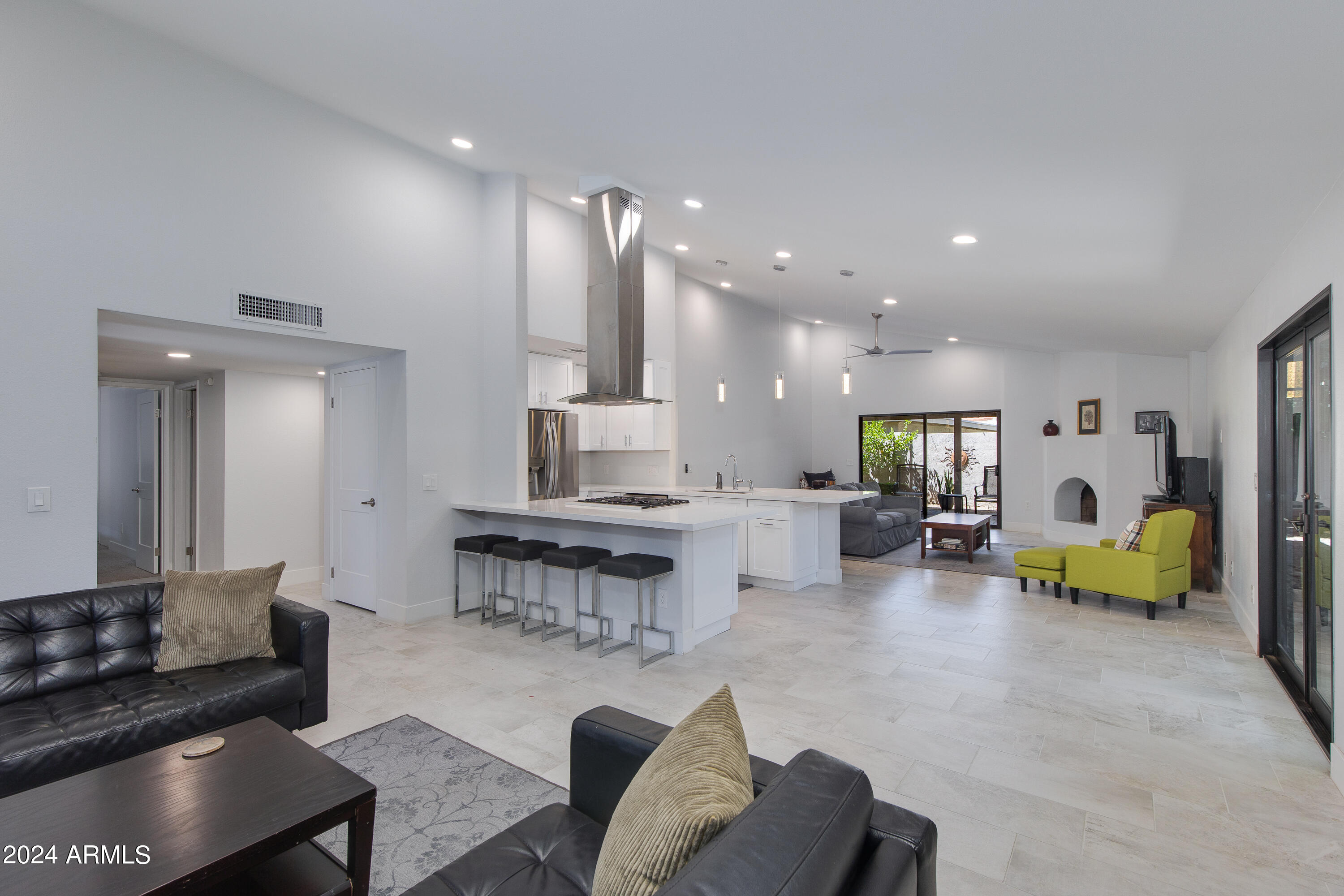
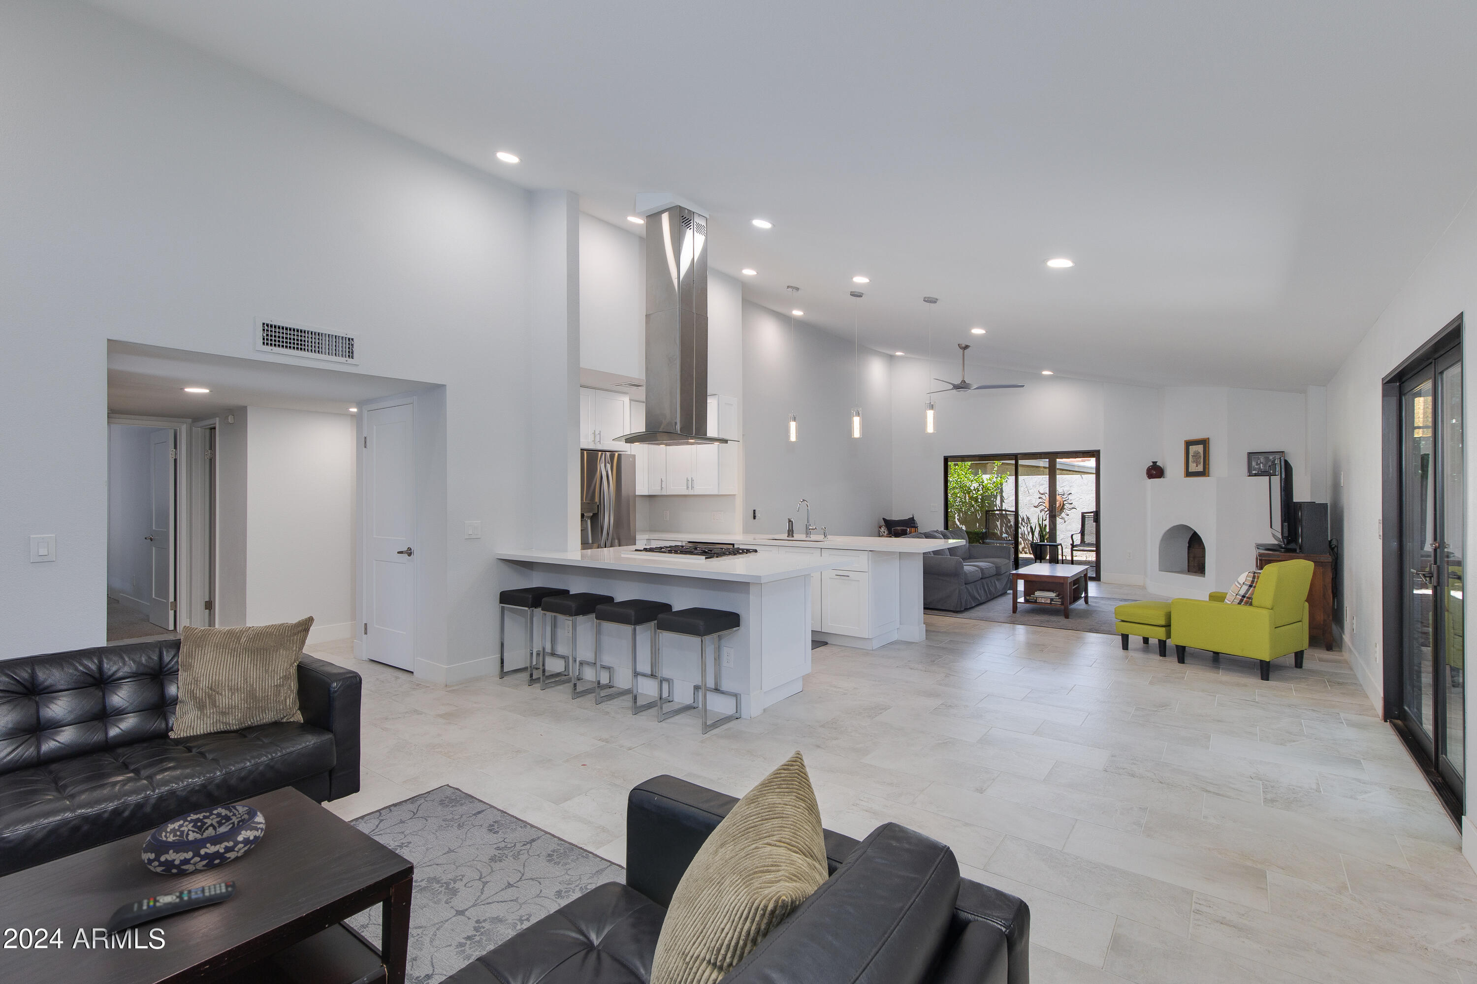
+ remote control [104,880,236,937]
+ decorative bowl [142,804,266,875]
